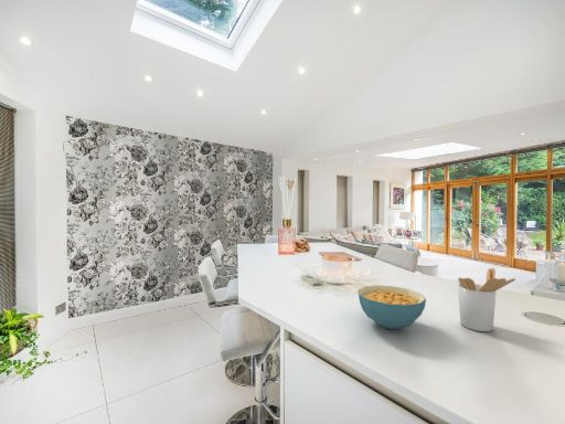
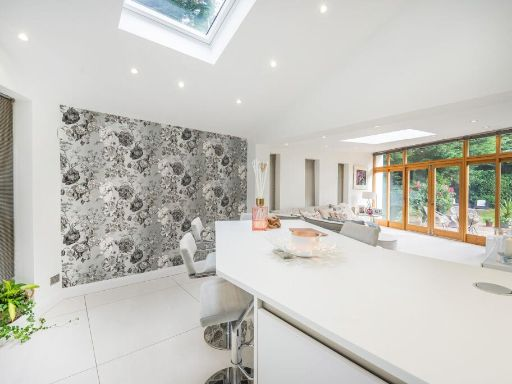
- cereal bowl [356,284,427,330]
- utensil holder [457,267,516,332]
